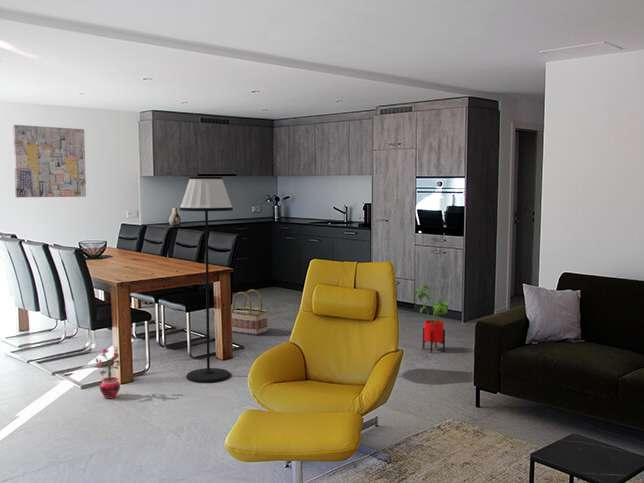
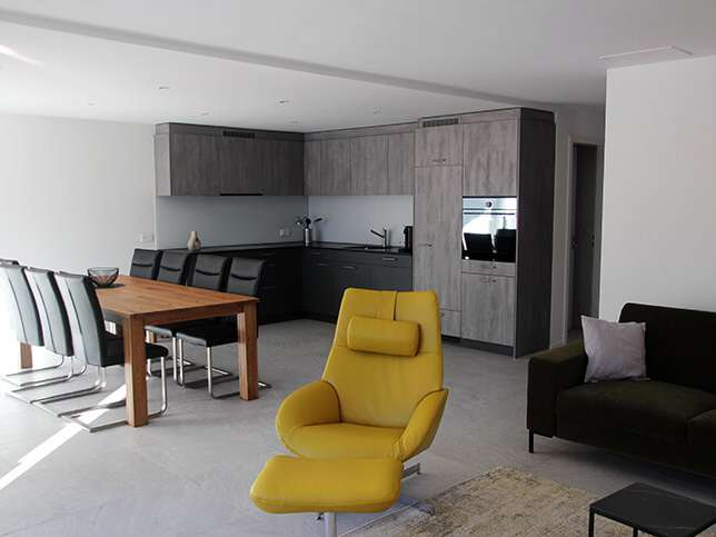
- floor lamp [179,176,234,383]
- potted plant [93,346,121,400]
- basket [231,289,269,336]
- wall art [12,124,87,198]
- house plant [409,284,452,353]
